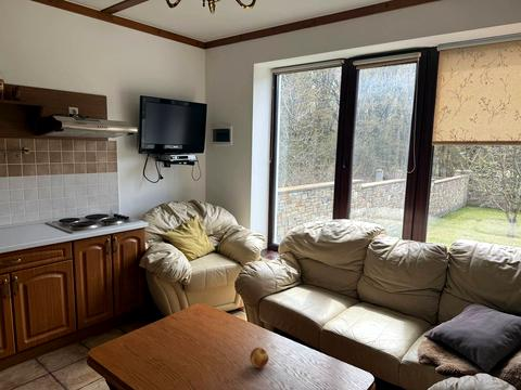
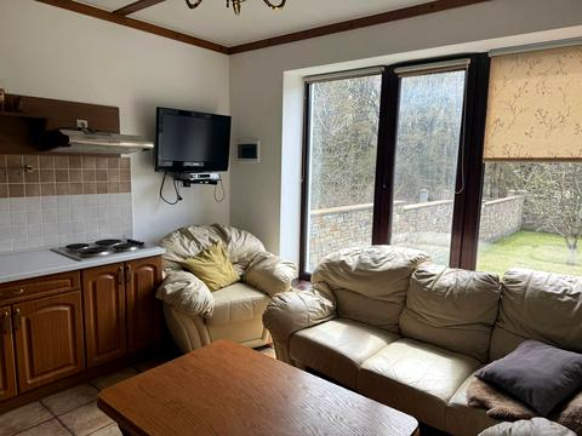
- fruit [249,347,270,368]
